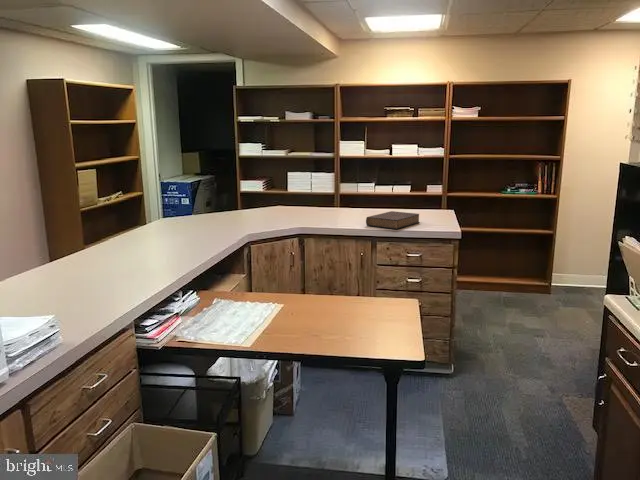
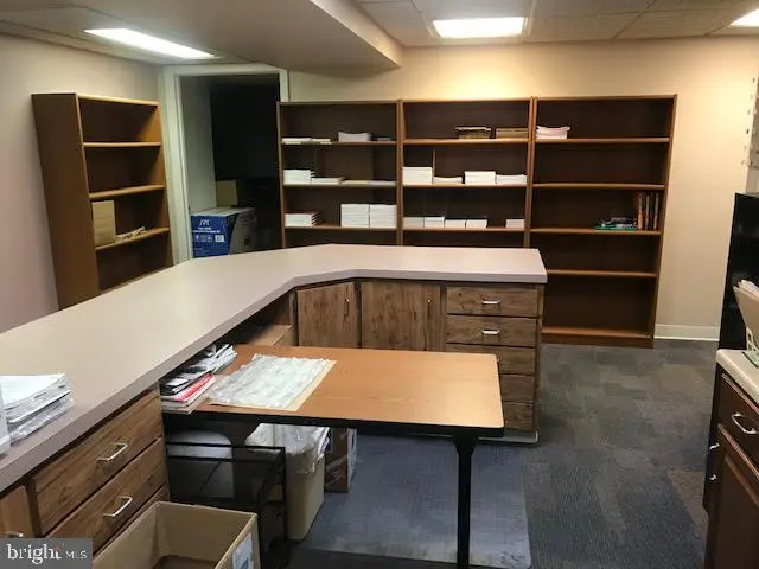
- book [365,210,421,230]
